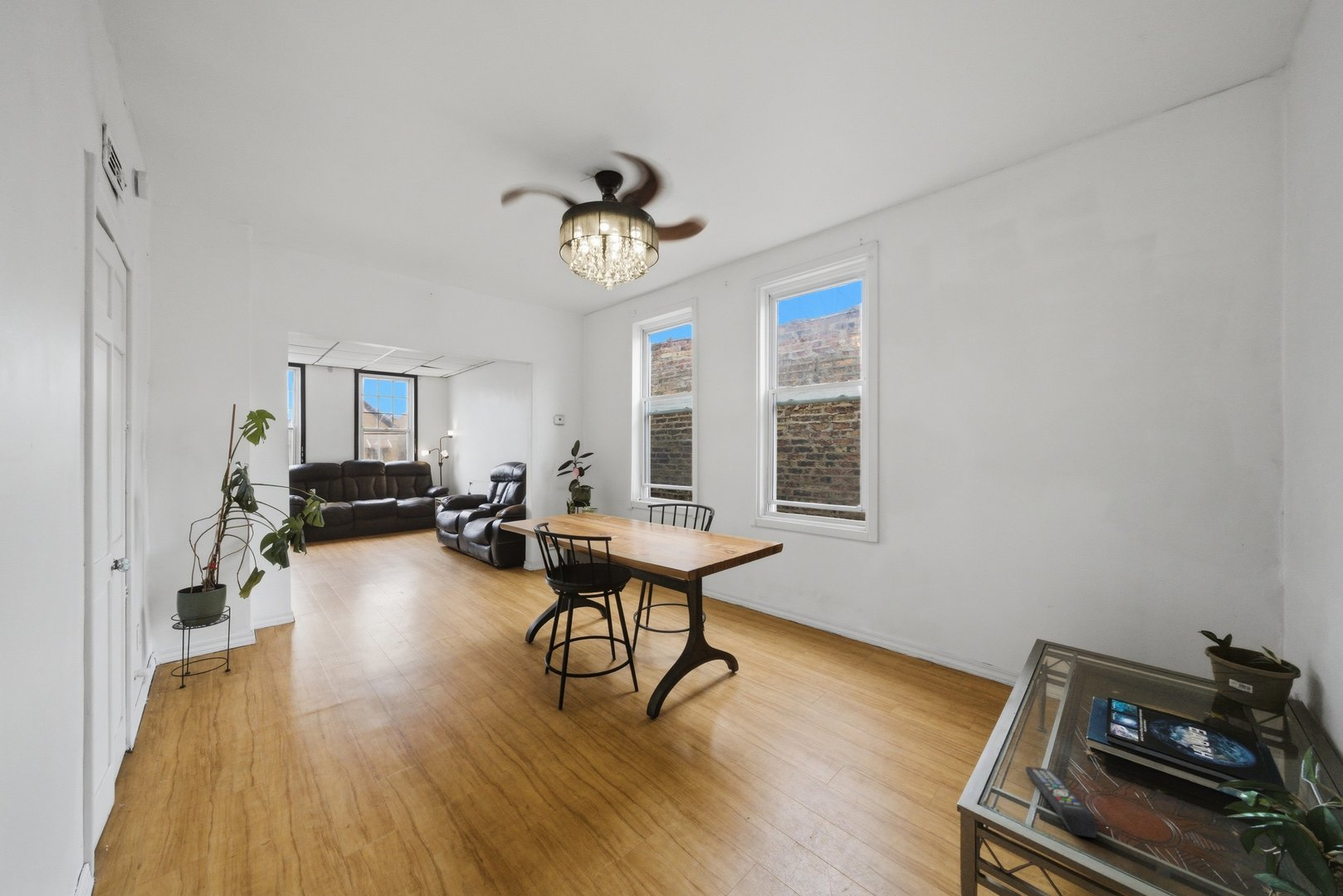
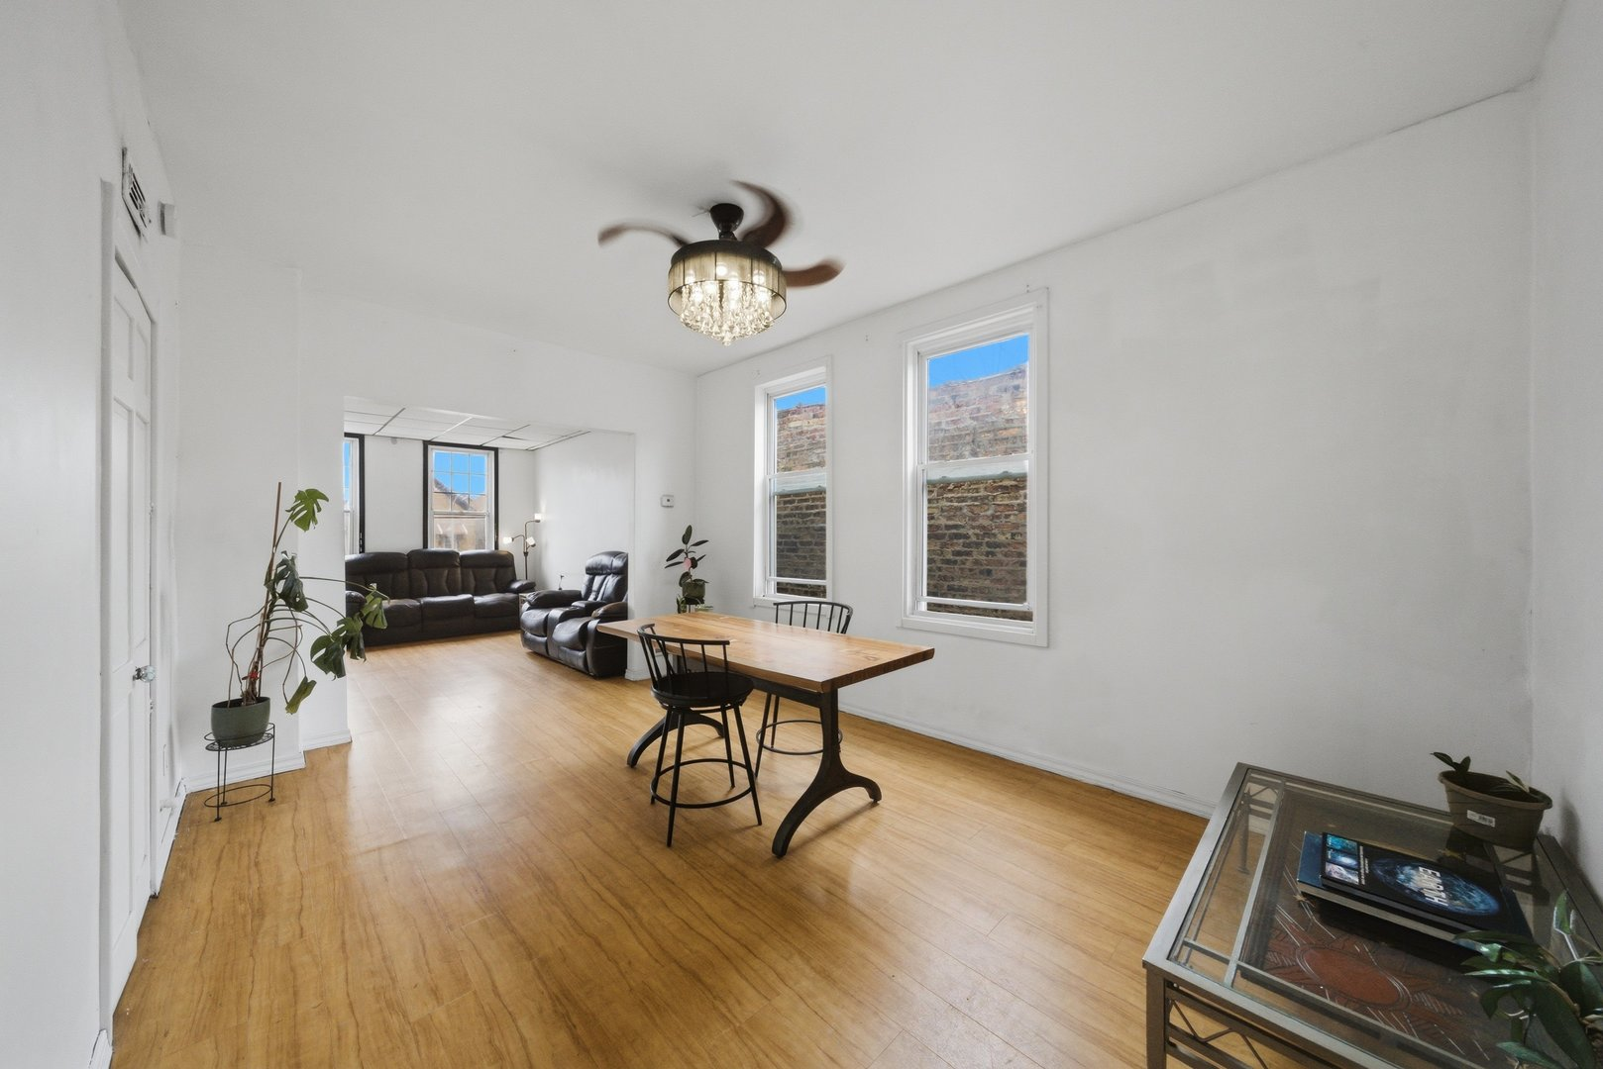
- remote control [1024,766,1097,839]
